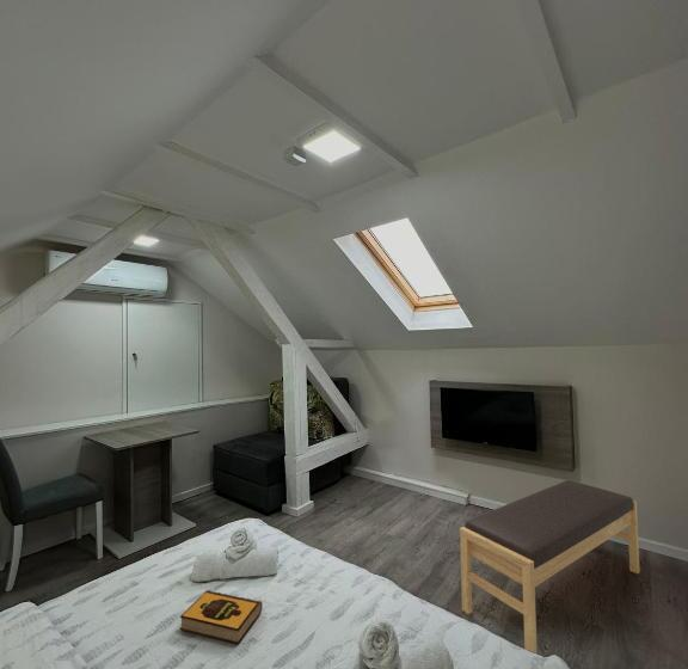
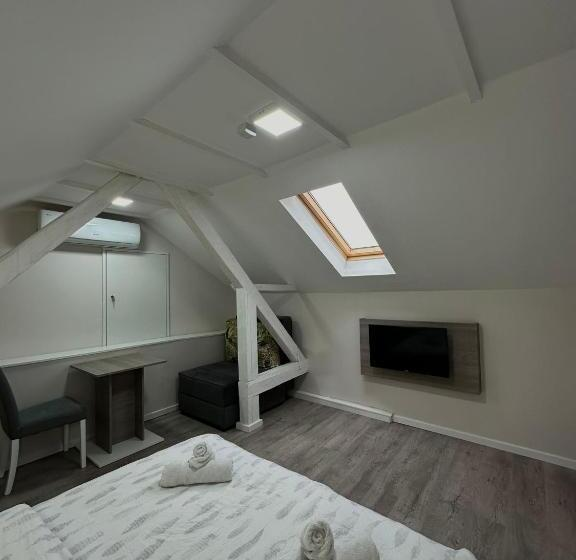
- hardback book [179,589,264,645]
- bench [459,479,641,655]
